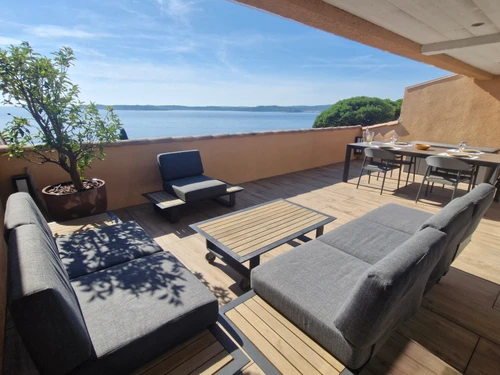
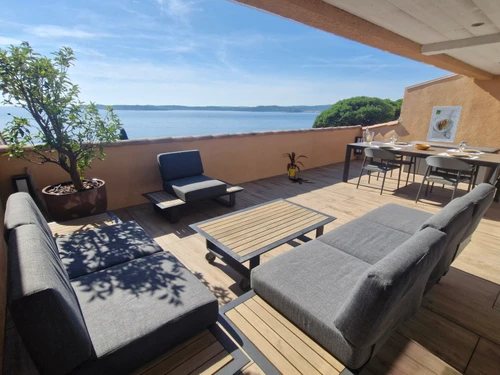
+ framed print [426,105,463,144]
+ house plant [282,151,309,181]
